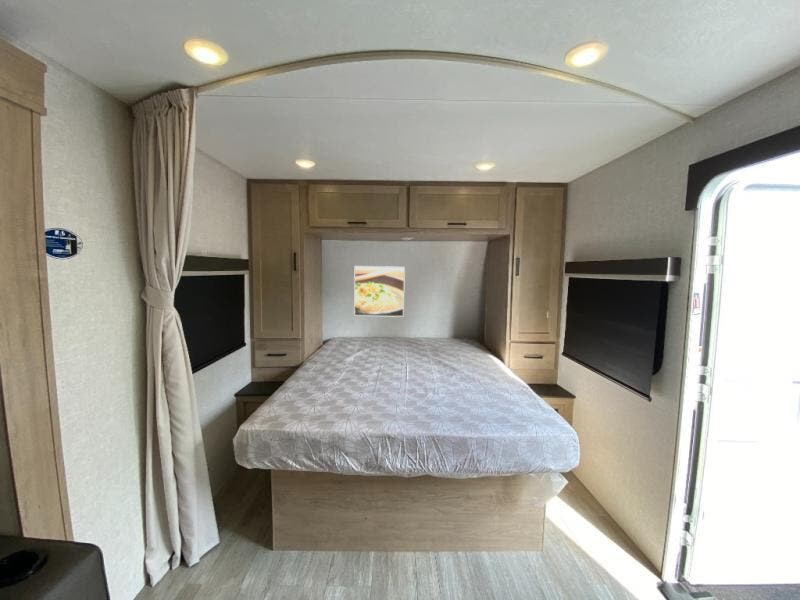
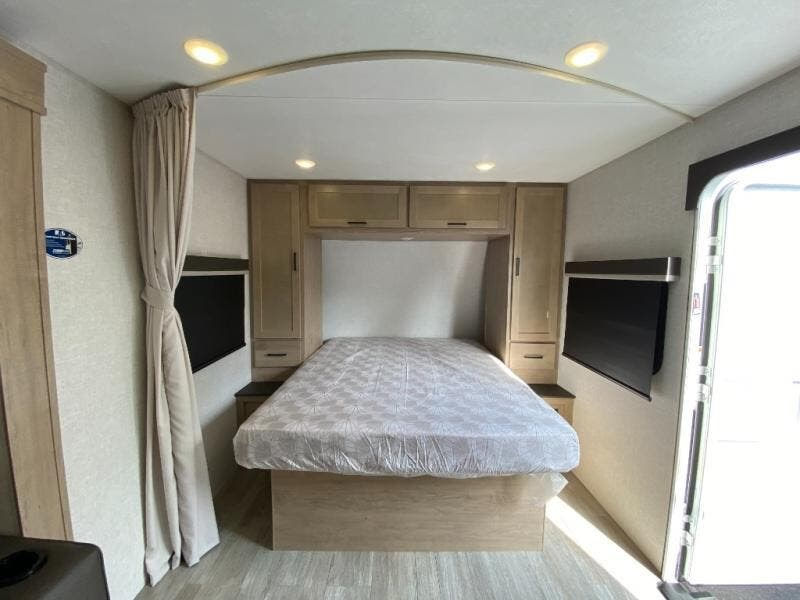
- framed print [353,265,406,318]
